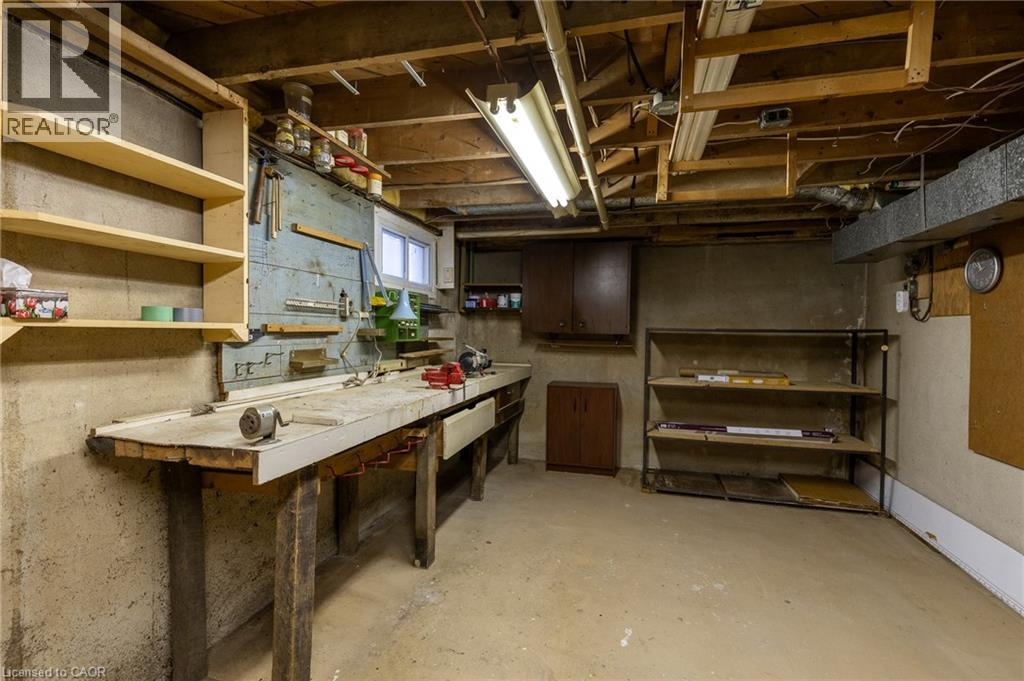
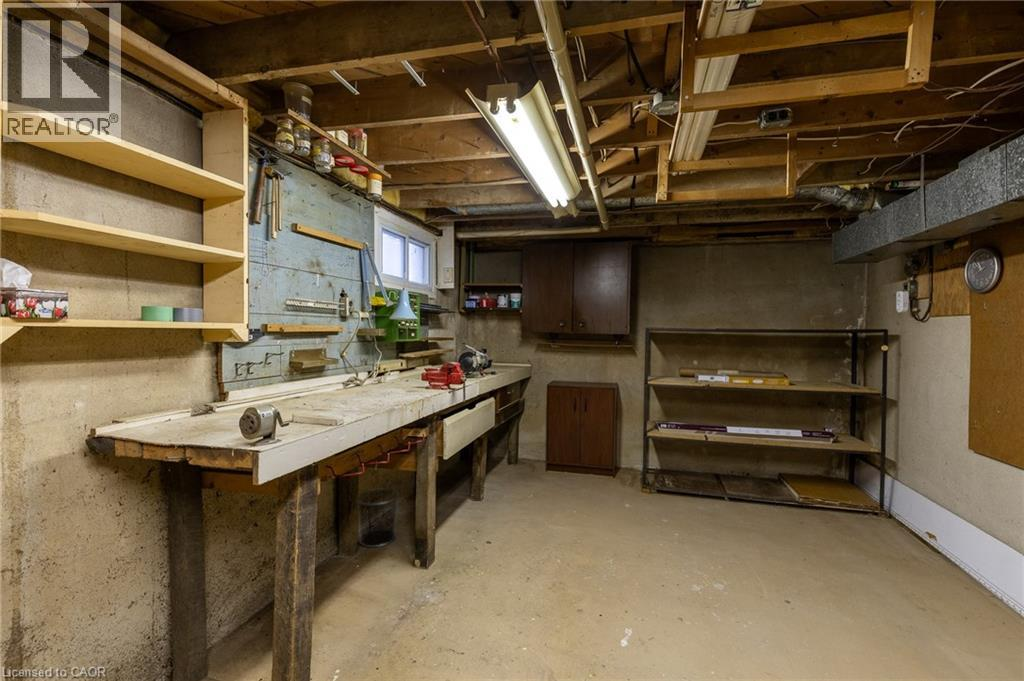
+ waste bin [357,487,400,548]
